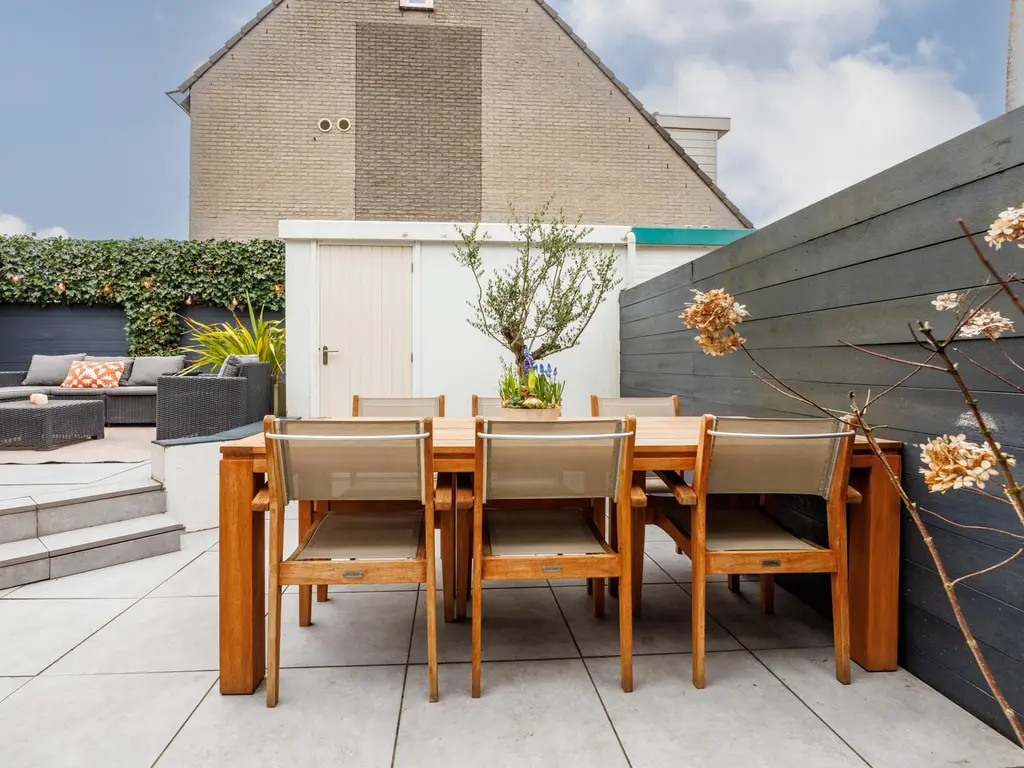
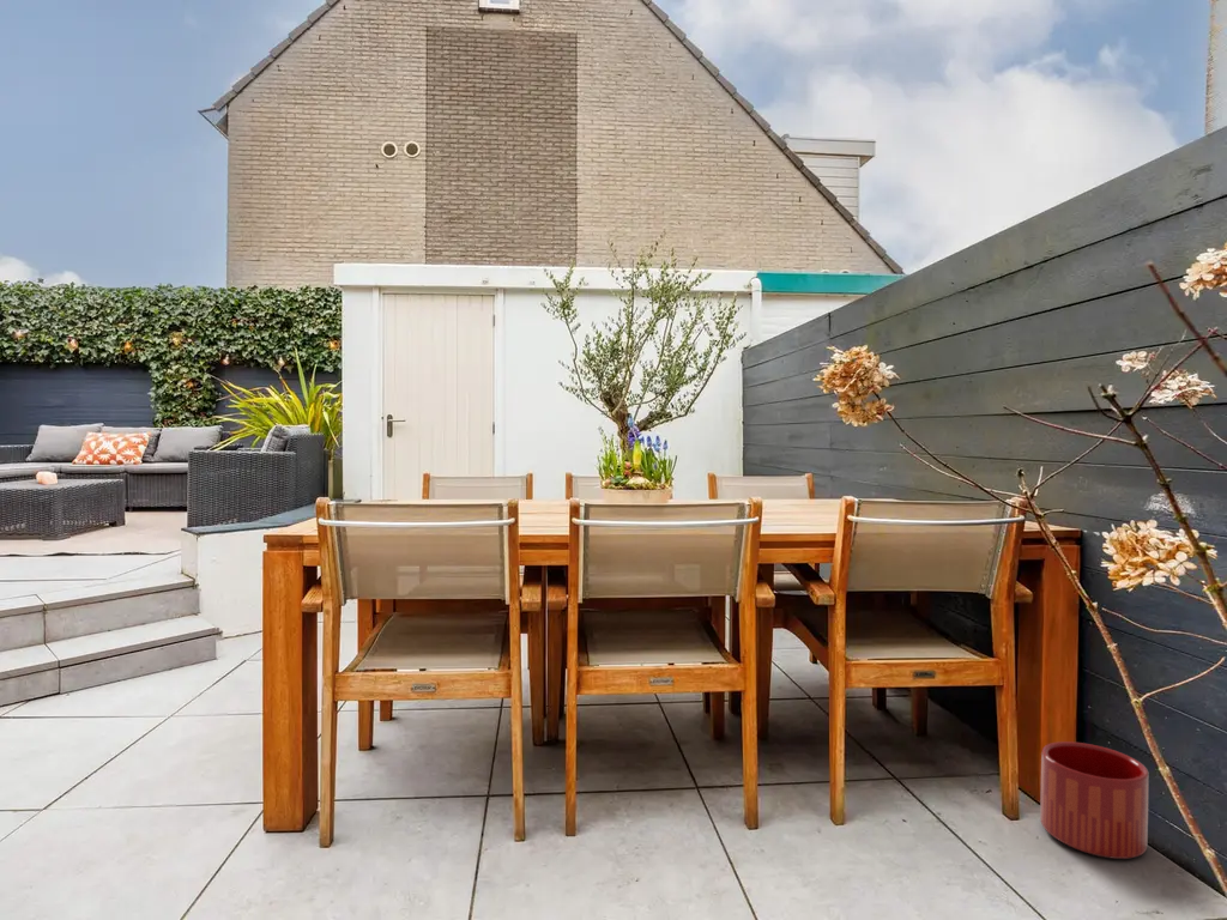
+ planter [1039,740,1149,860]
